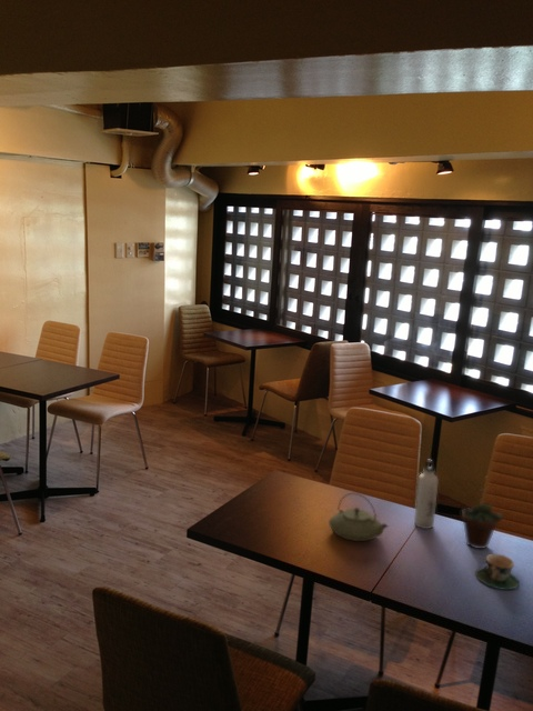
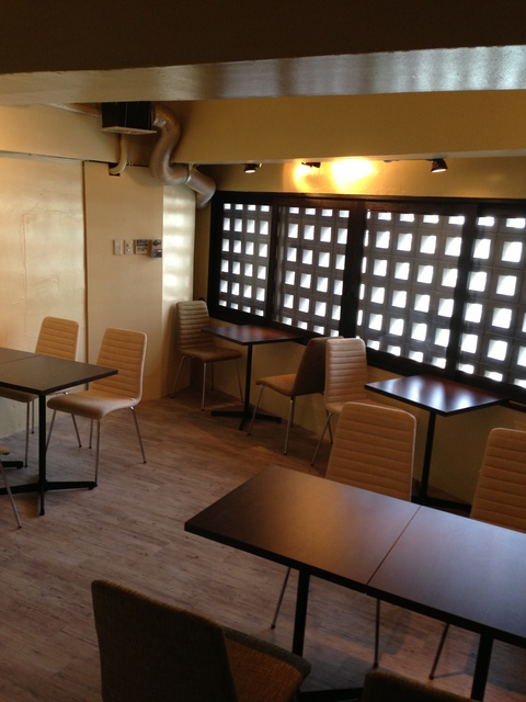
- teacup [474,552,521,591]
- succulent plant [461,488,504,550]
- teapot [328,492,389,542]
- water bottle [413,459,439,530]
